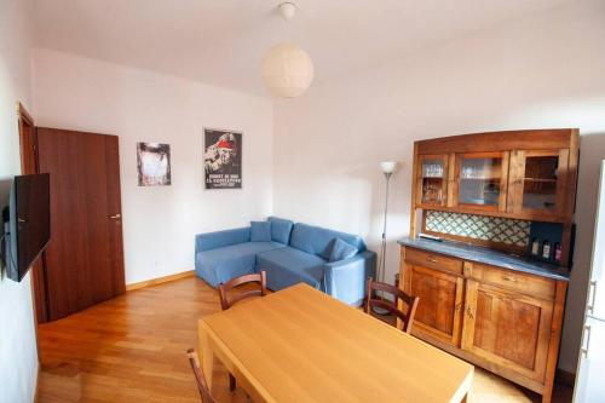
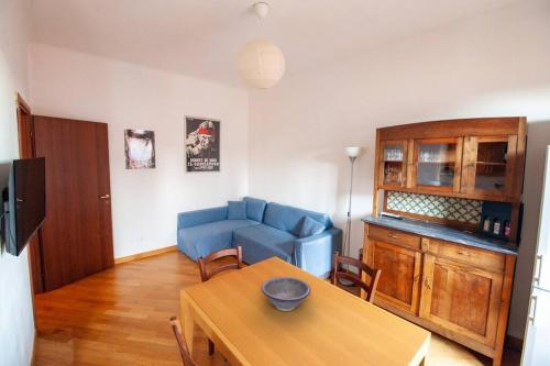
+ decorative bowl [261,276,311,312]
